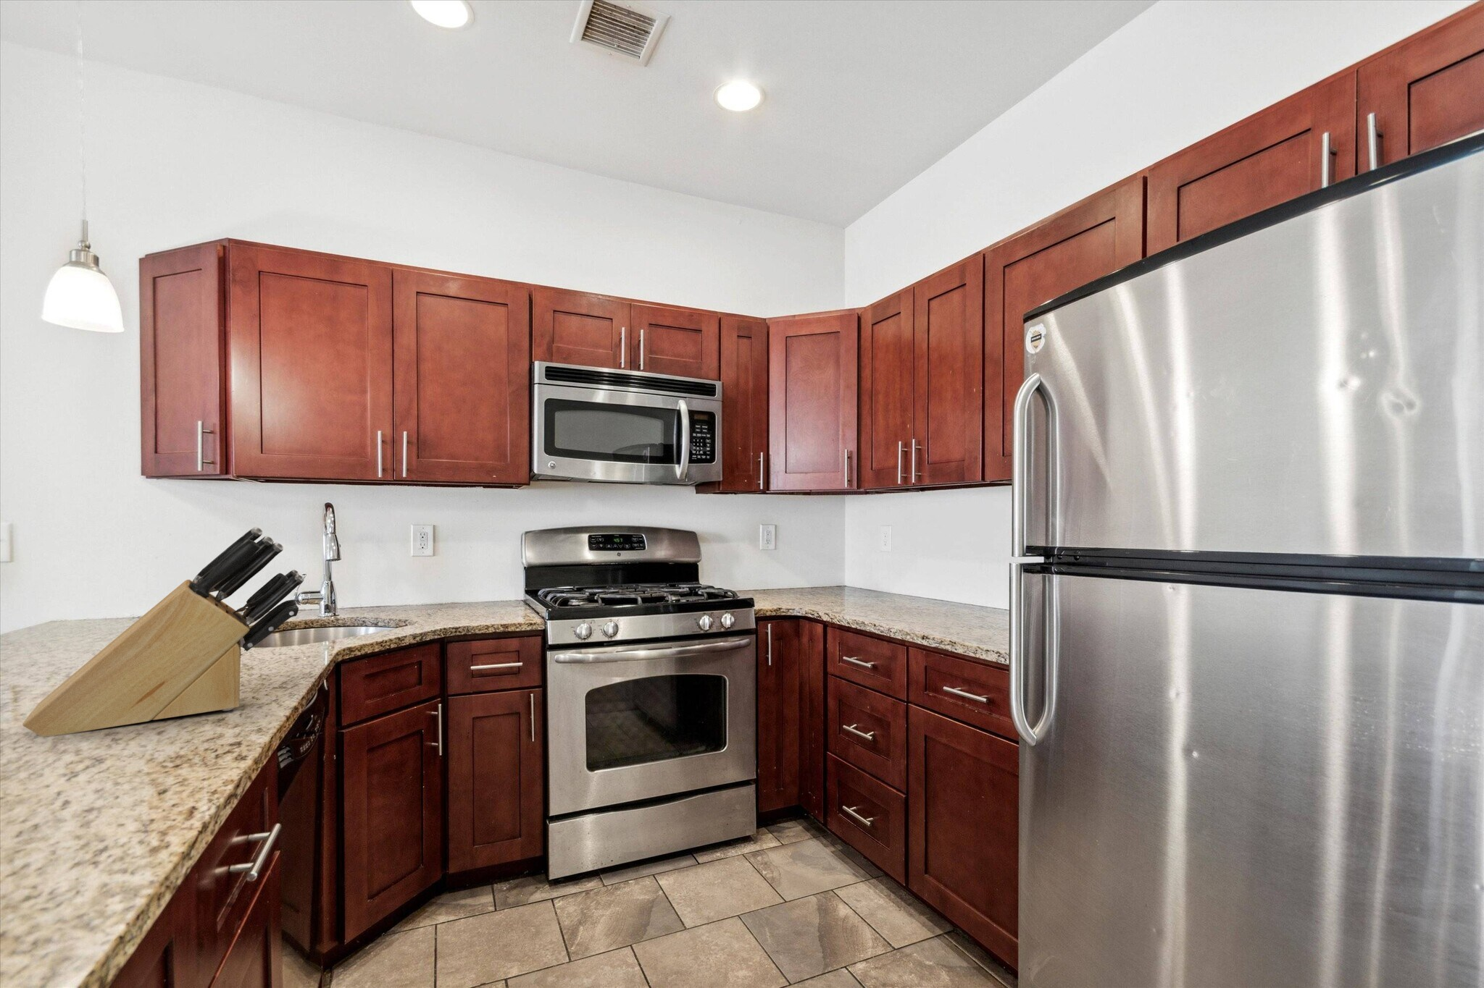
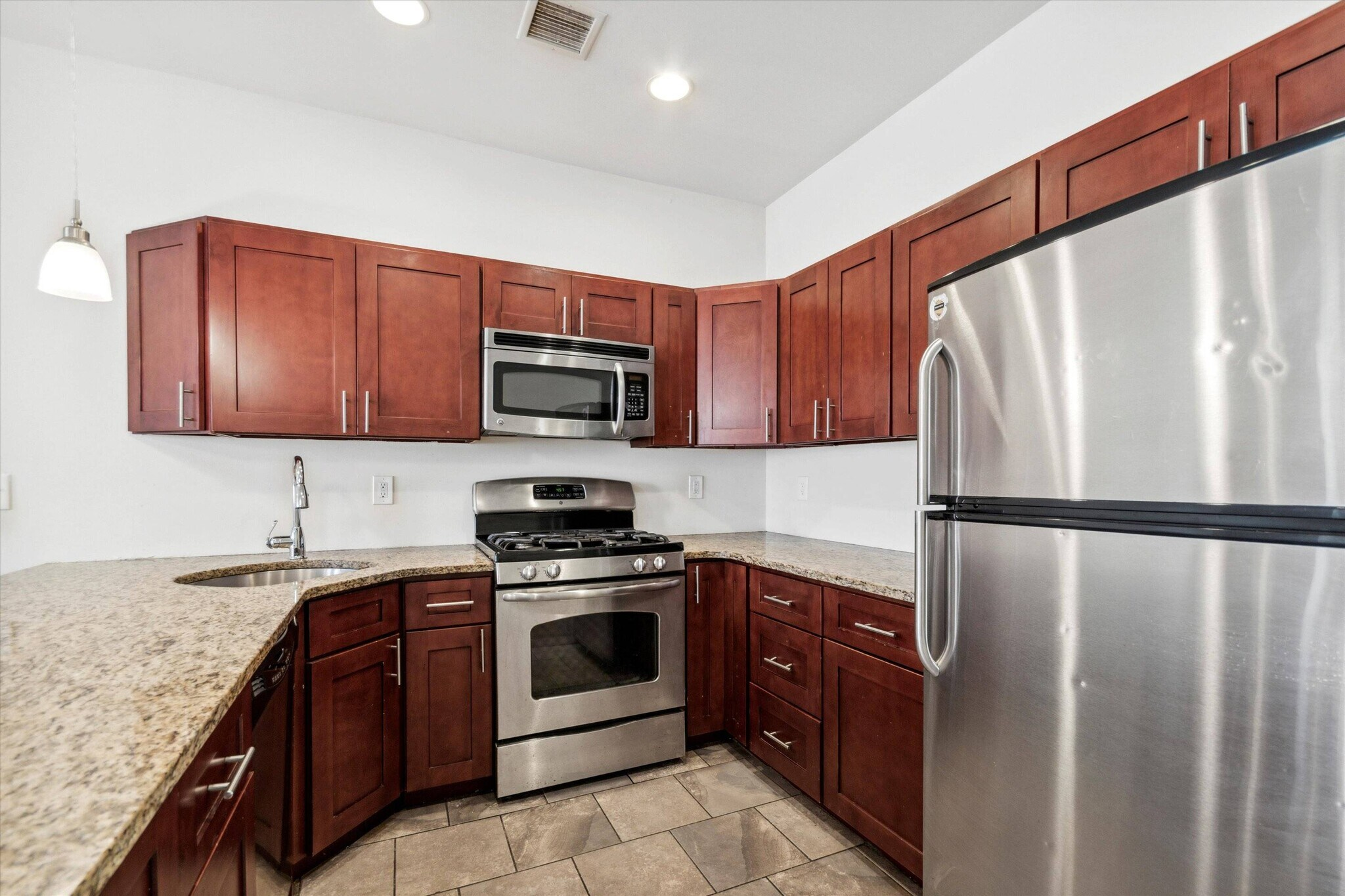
- knife block [22,526,305,737]
